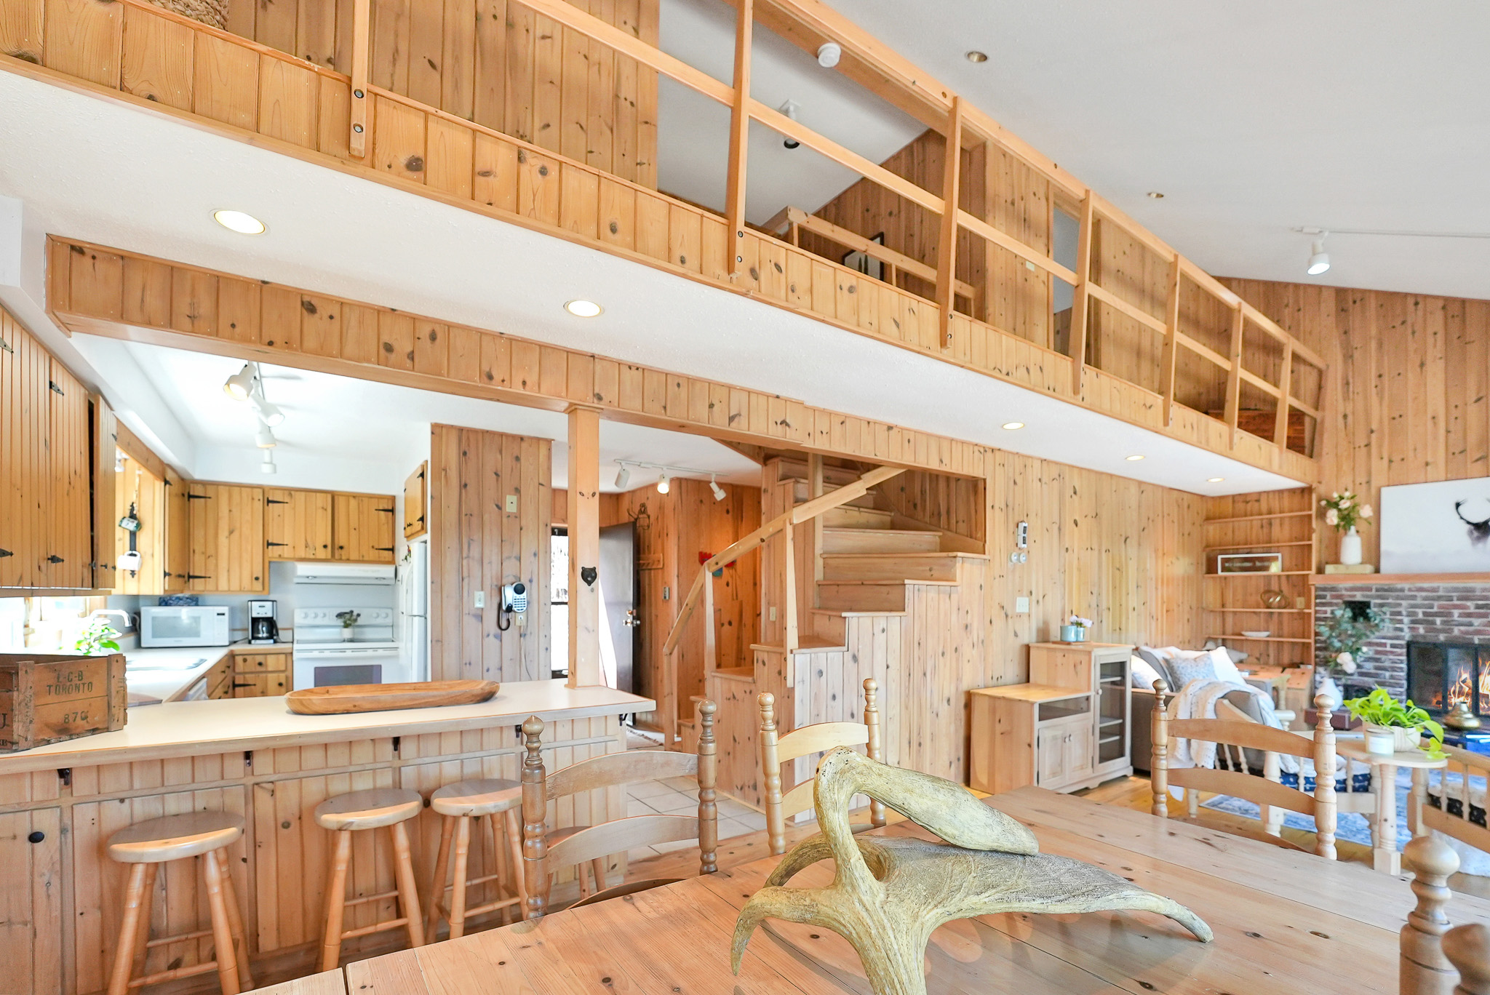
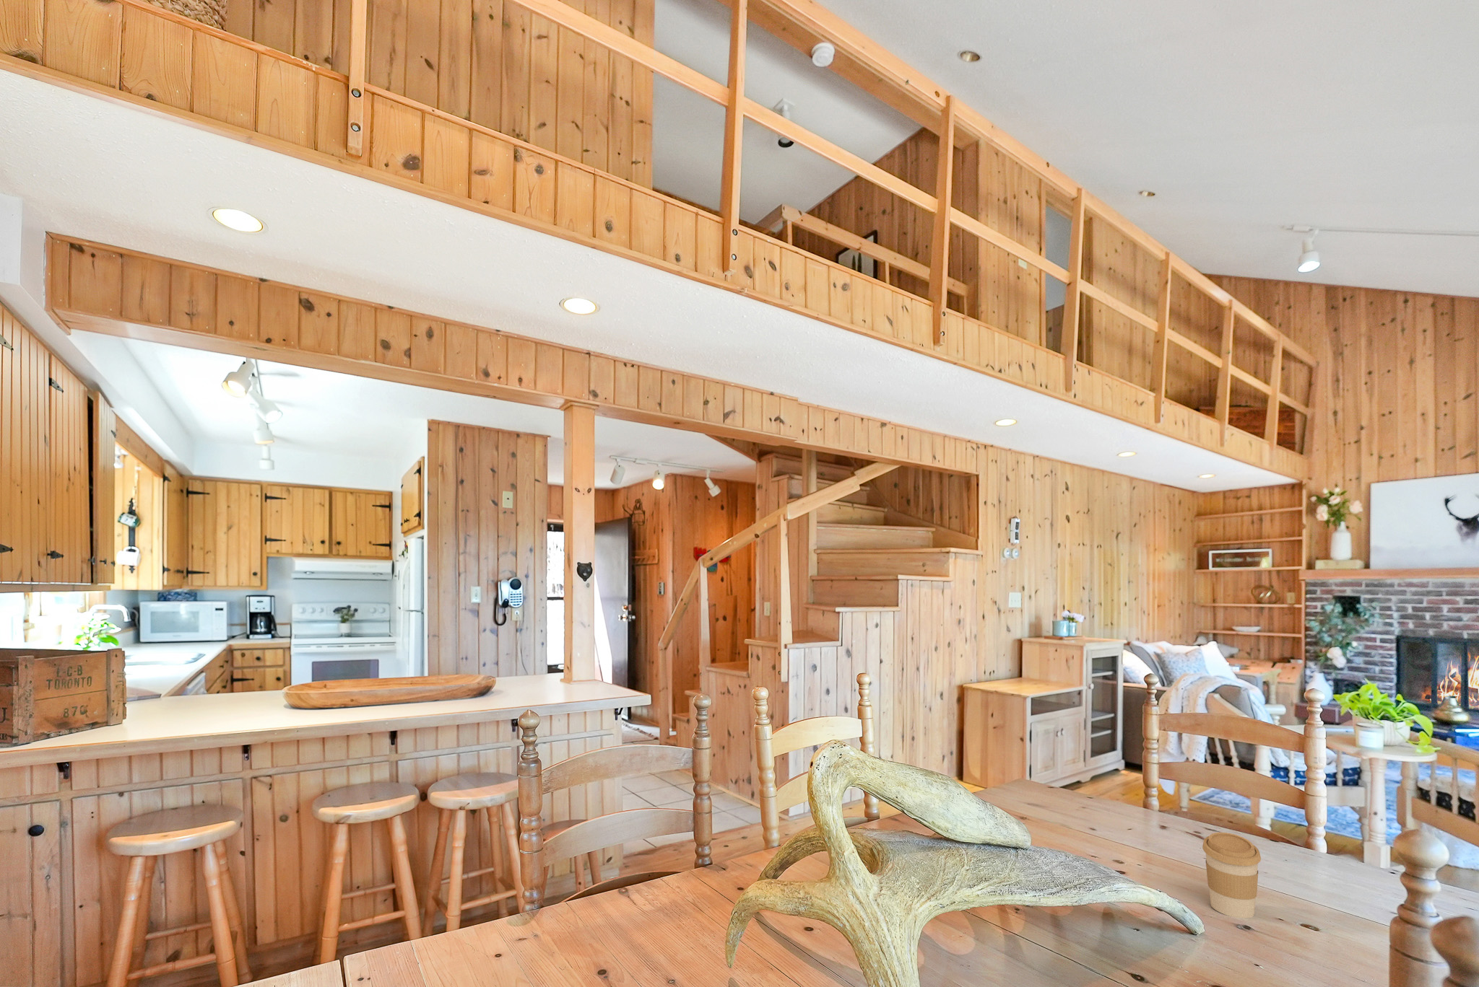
+ coffee cup [1201,832,1262,919]
